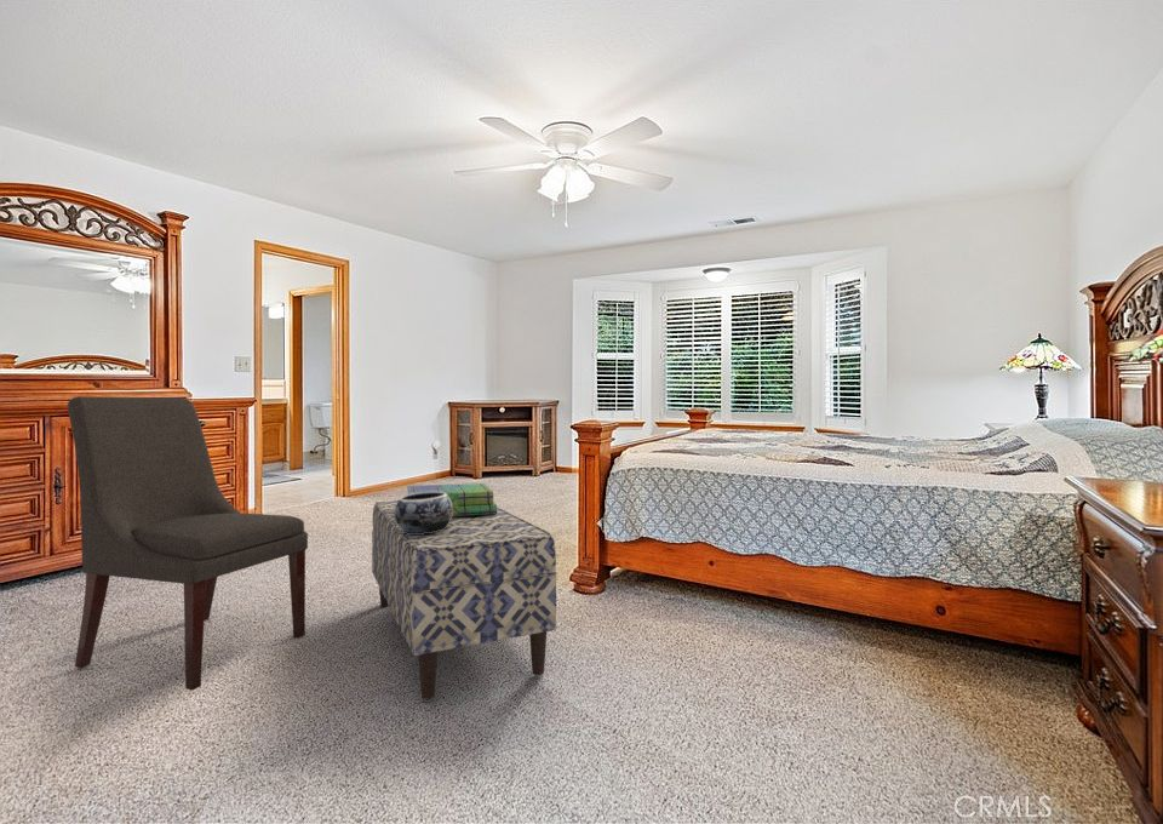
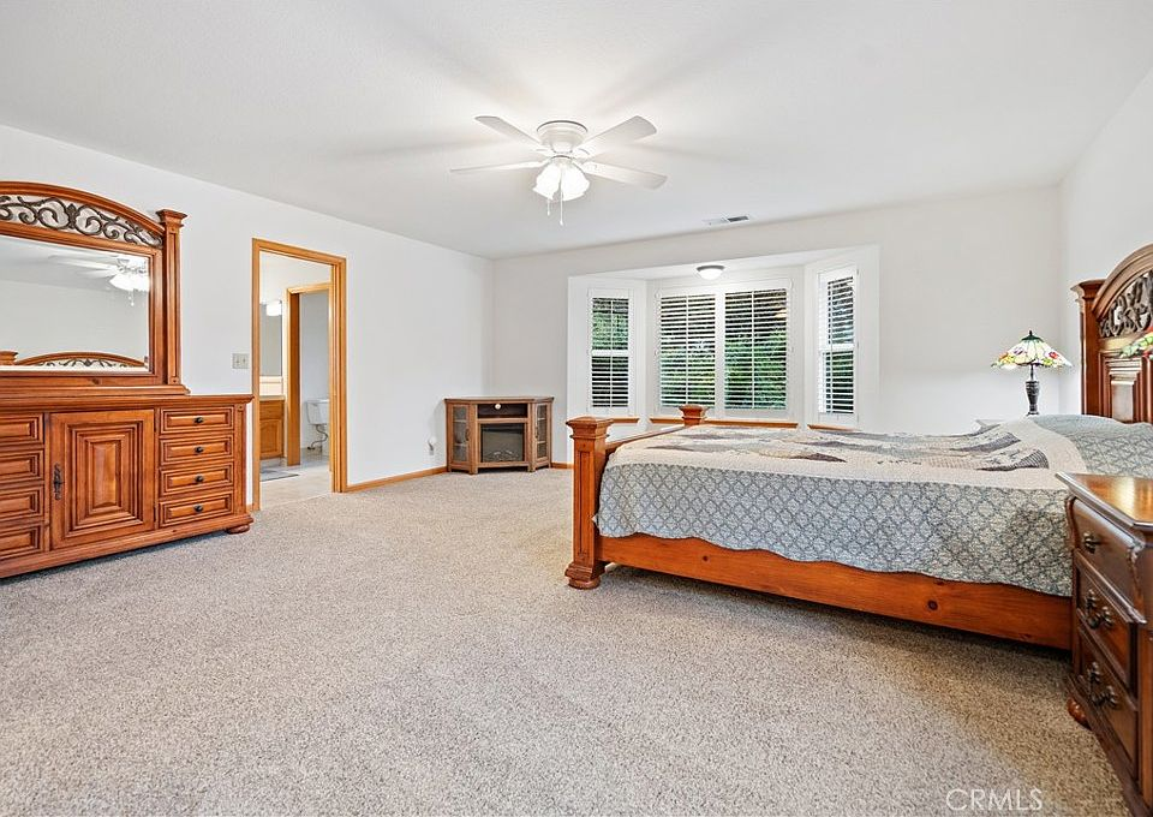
- decorative bowl [395,492,453,534]
- bench [371,499,557,700]
- stack of books [406,482,498,517]
- chair [67,395,309,691]
